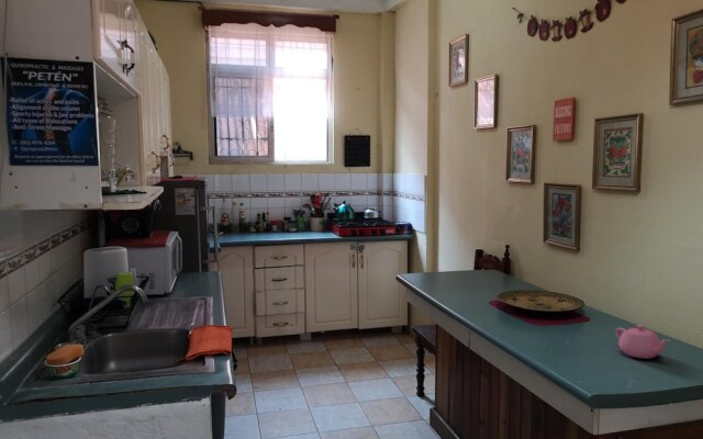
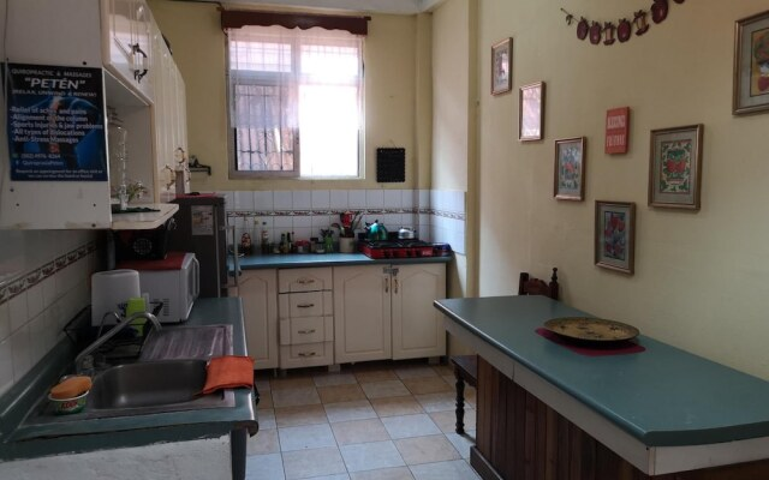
- teapot [615,324,671,360]
